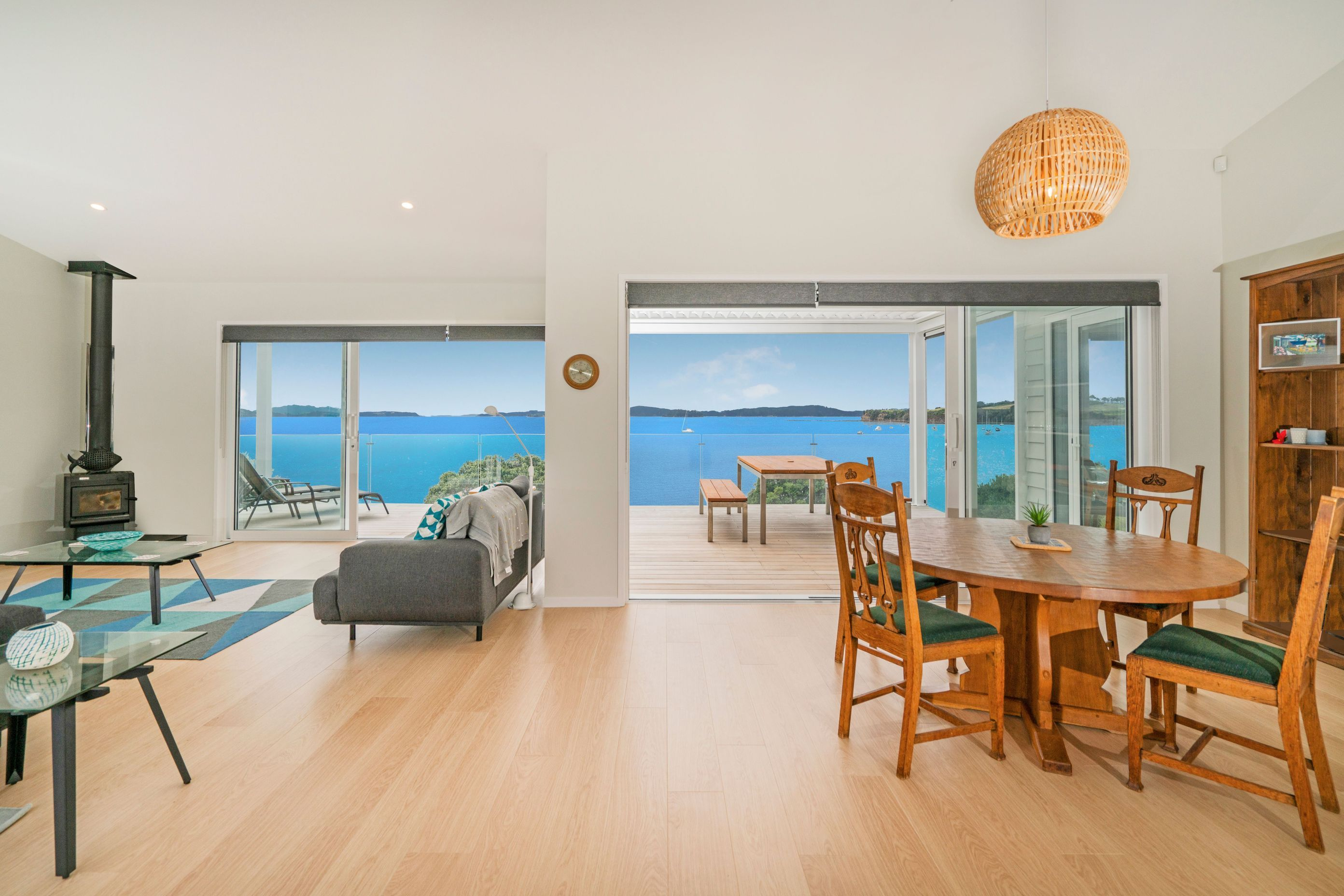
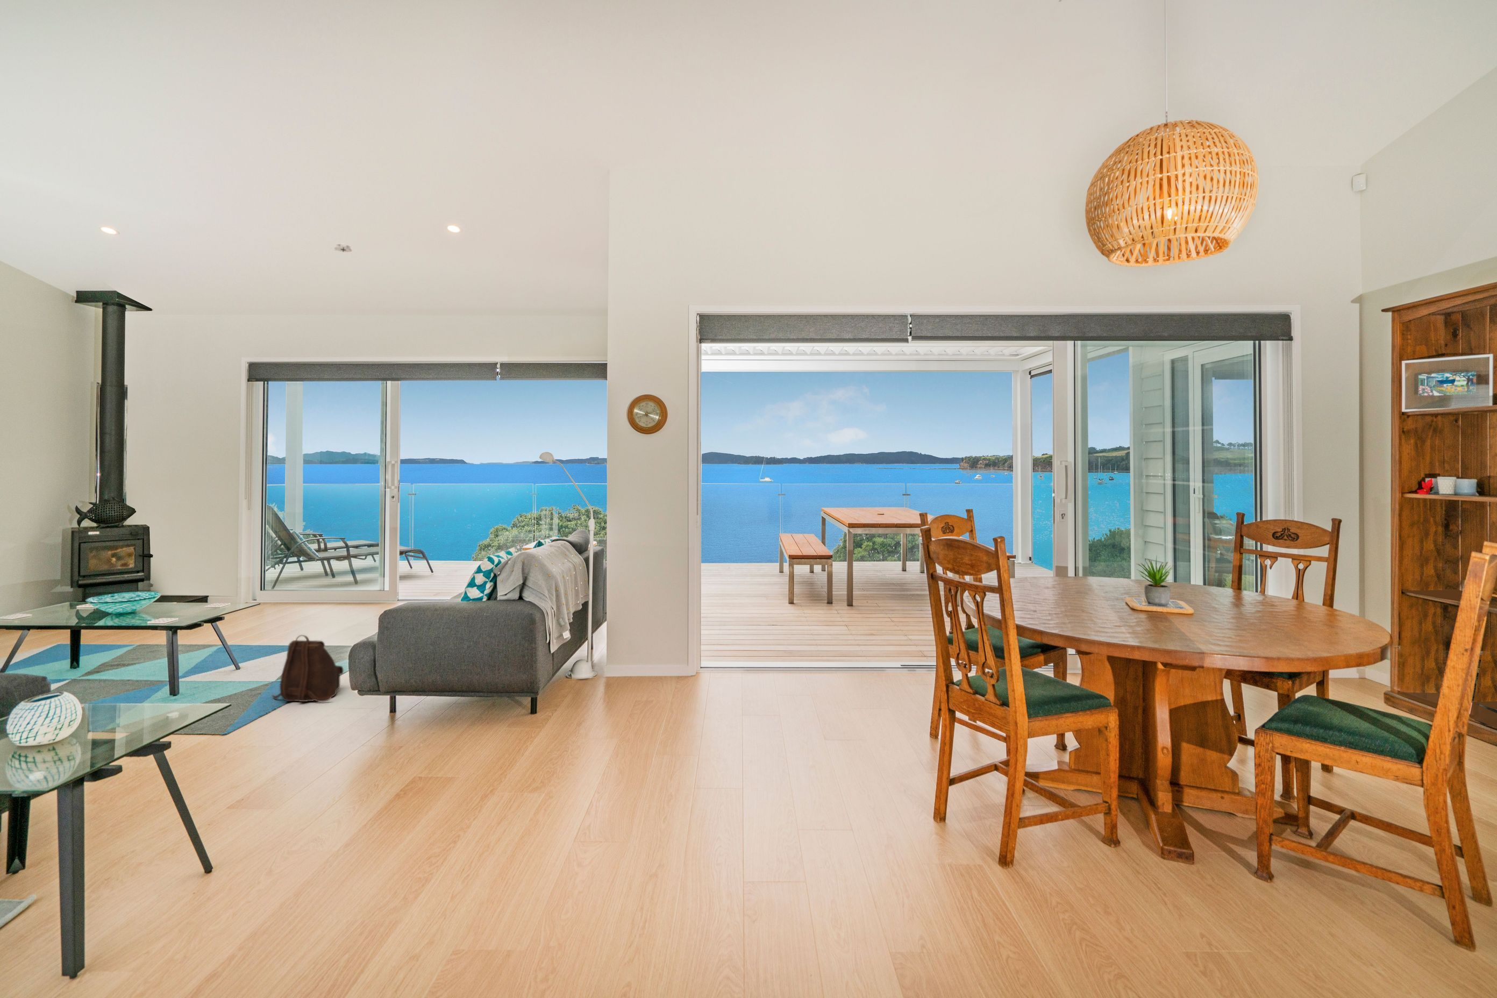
+ smoke detector [334,243,353,253]
+ backpack [271,635,344,702]
